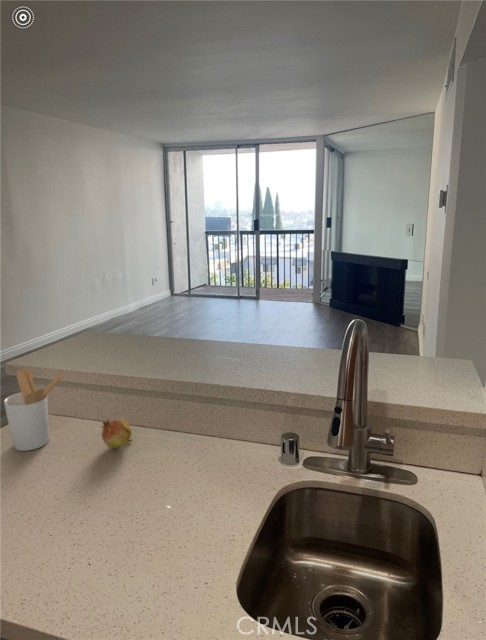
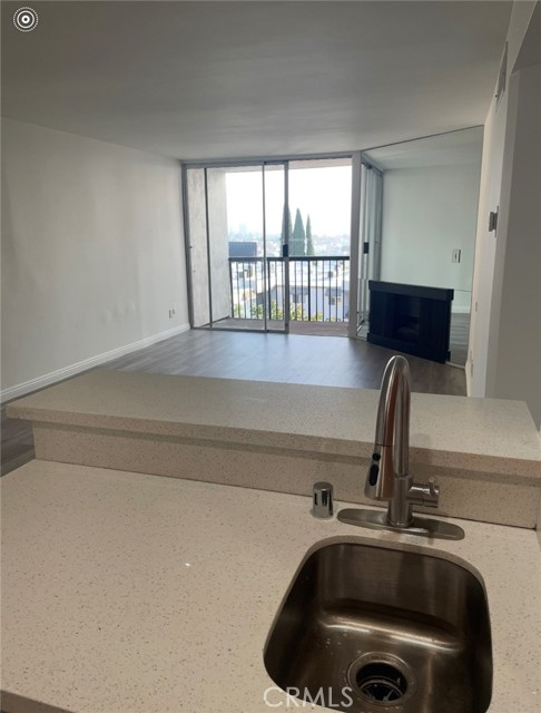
- utensil holder [3,367,66,452]
- fruit [100,417,133,449]
